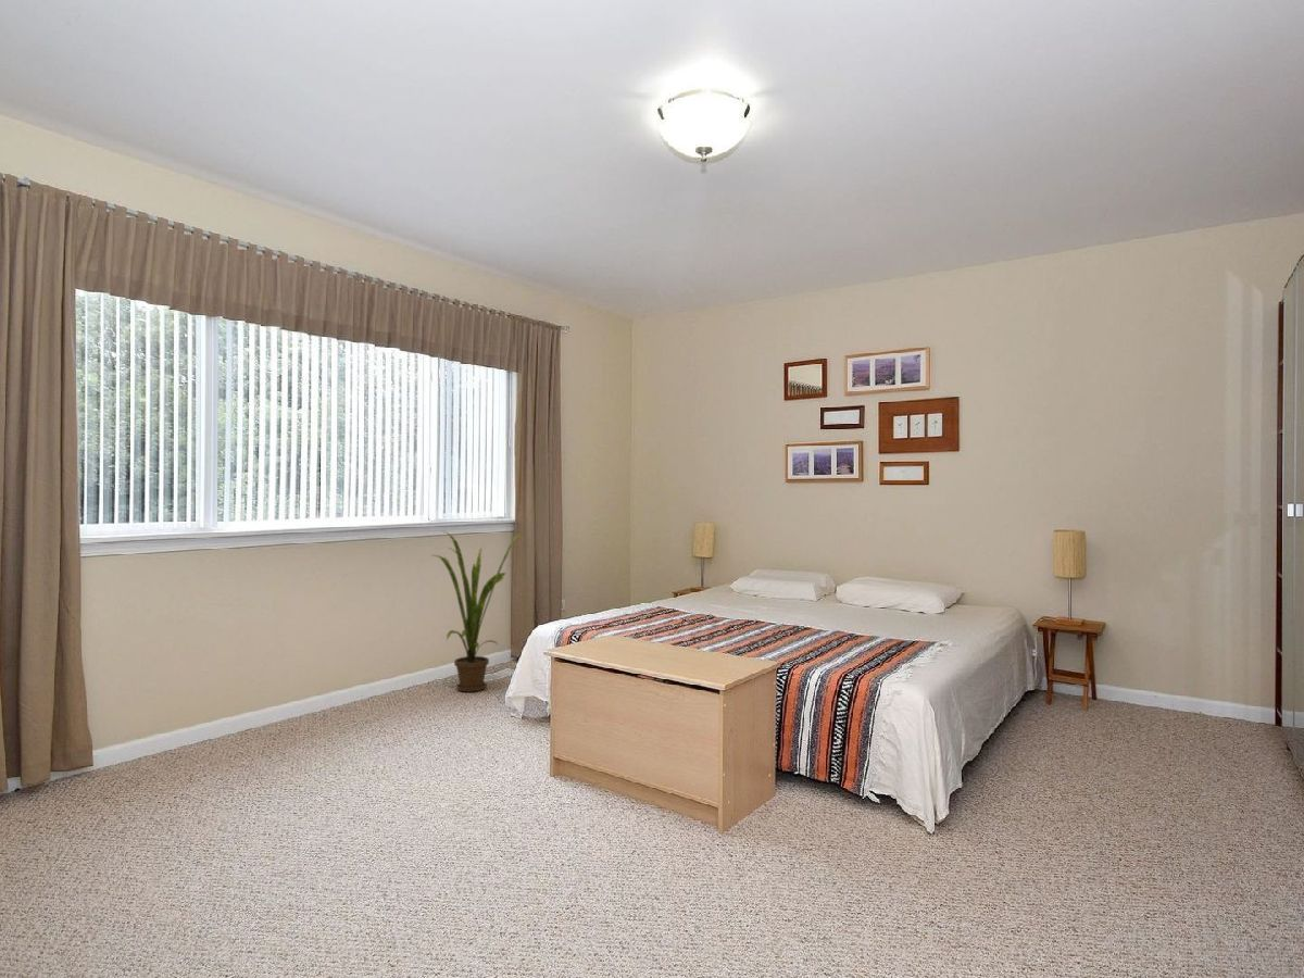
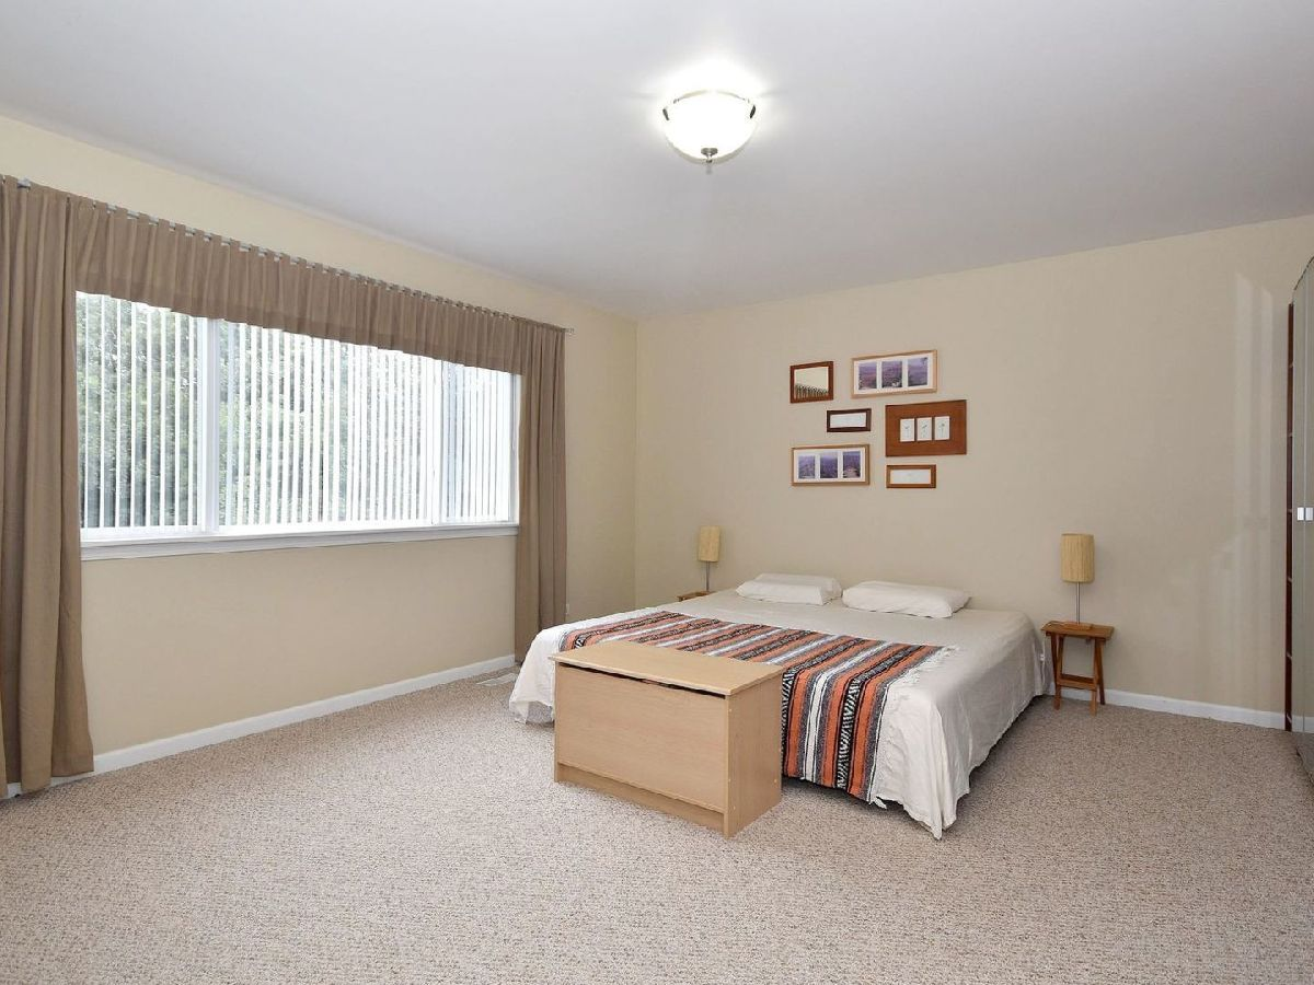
- house plant [431,529,523,693]
